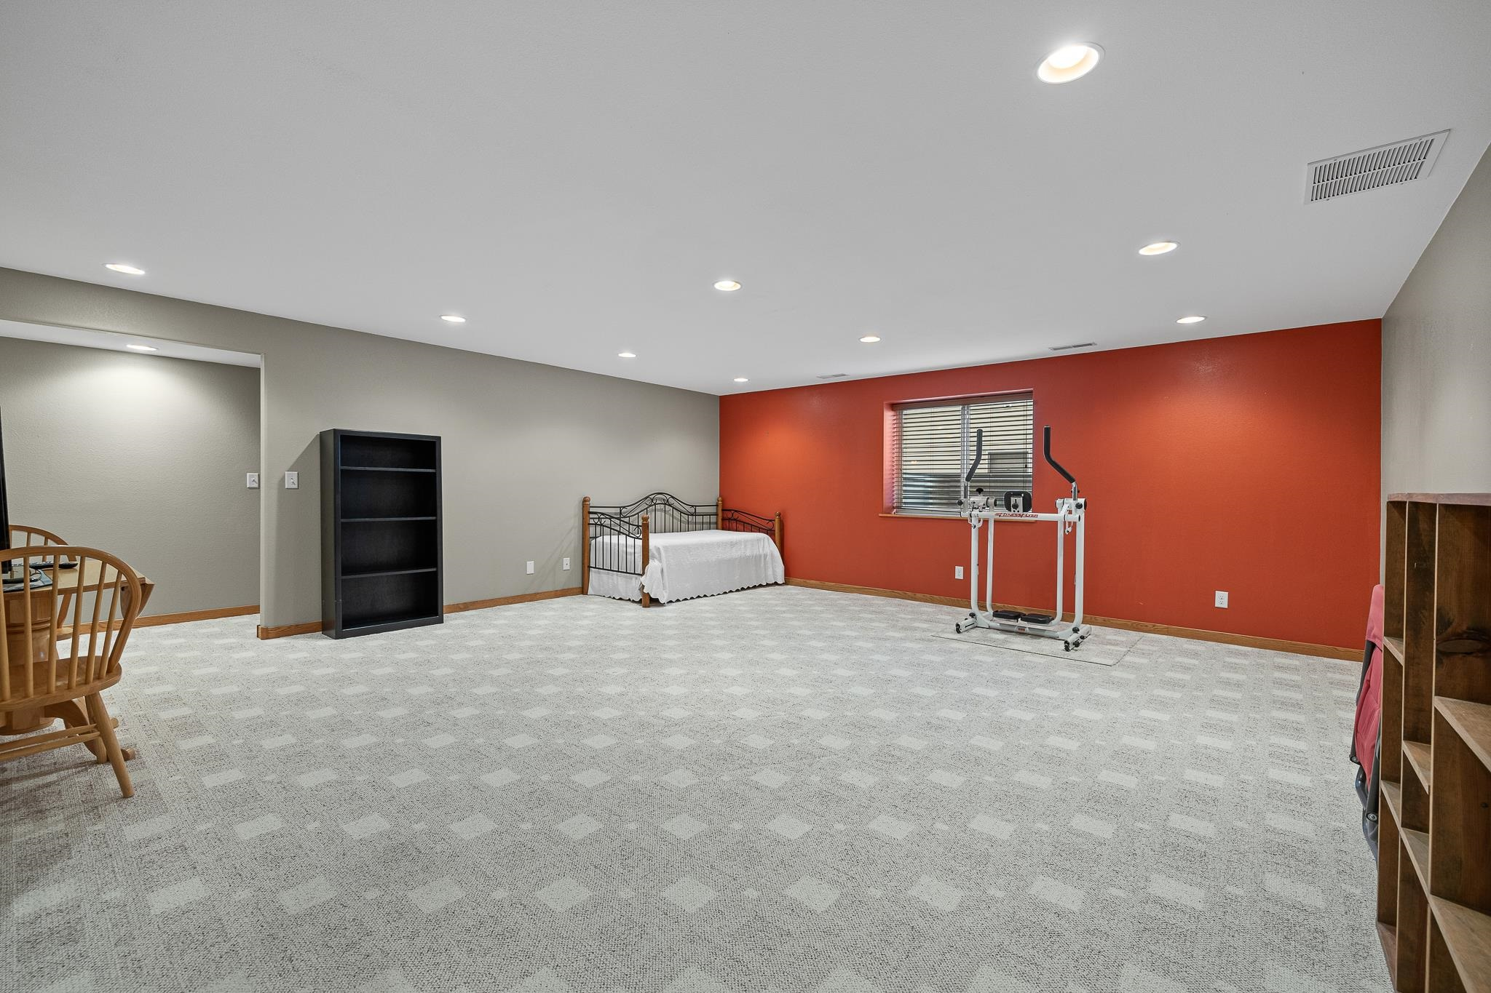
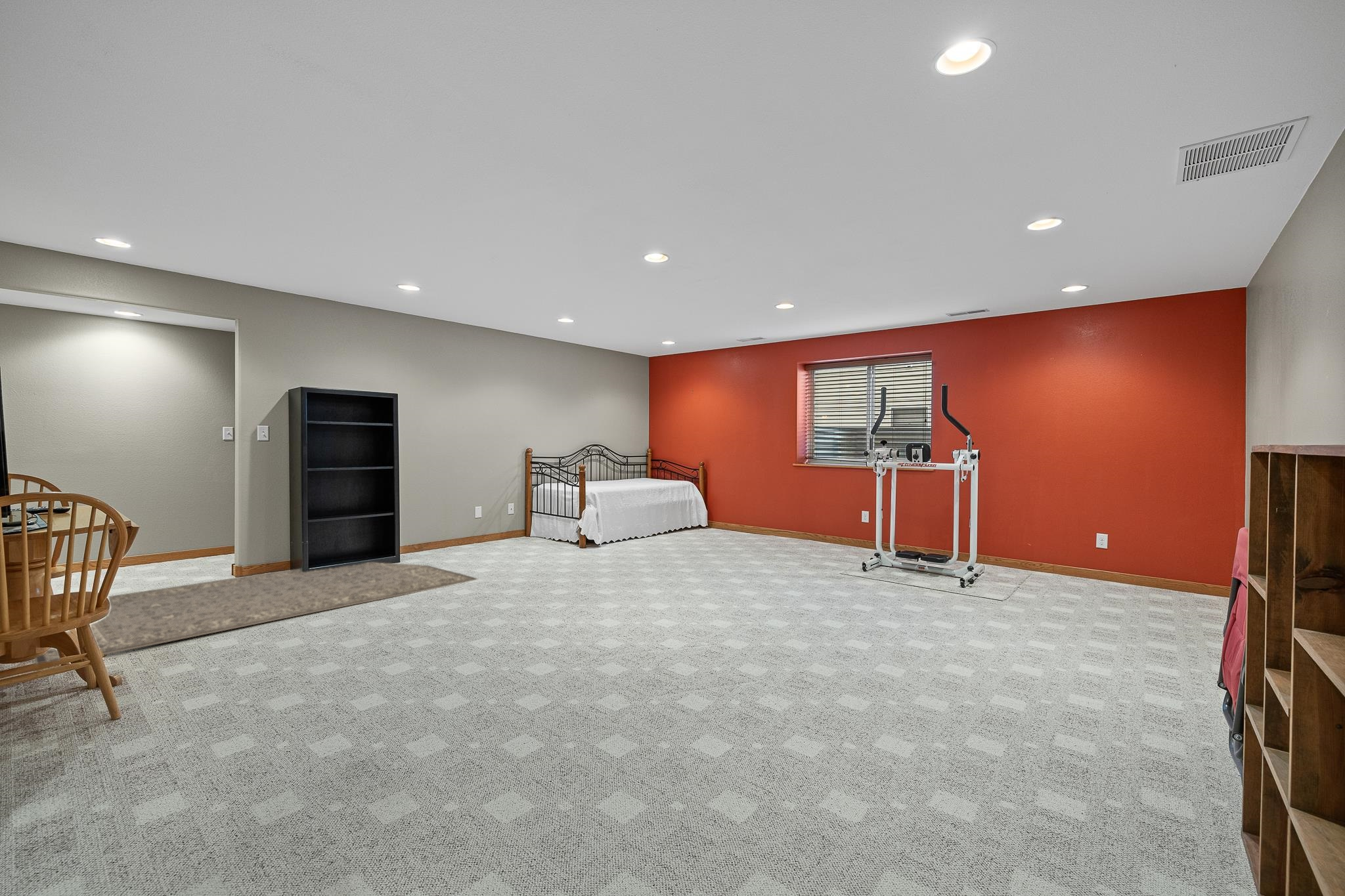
+ rug [34,561,479,665]
